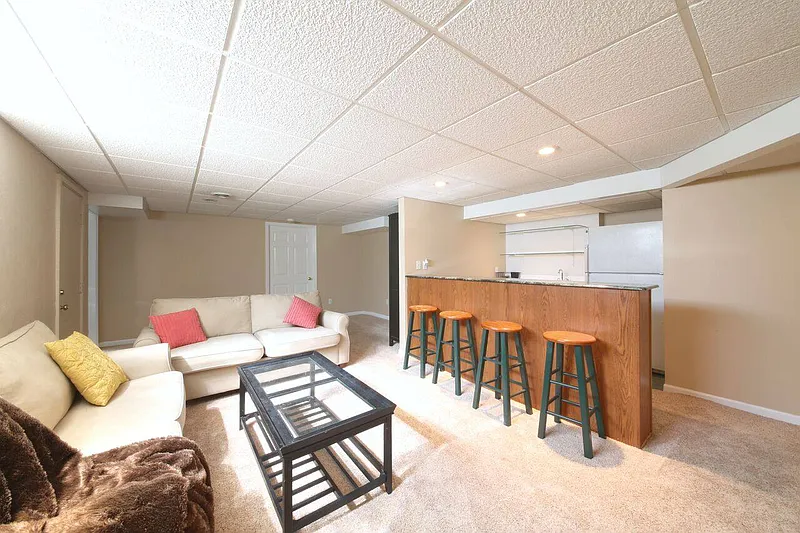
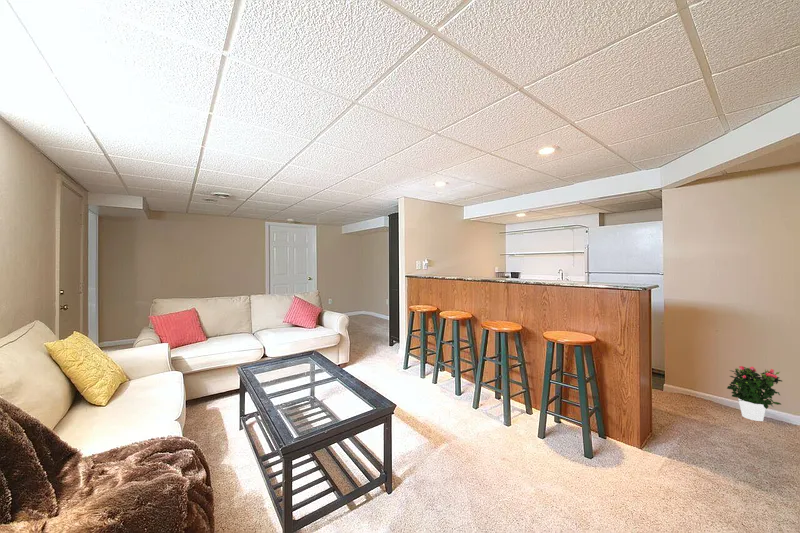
+ potted flower [726,365,783,422]
